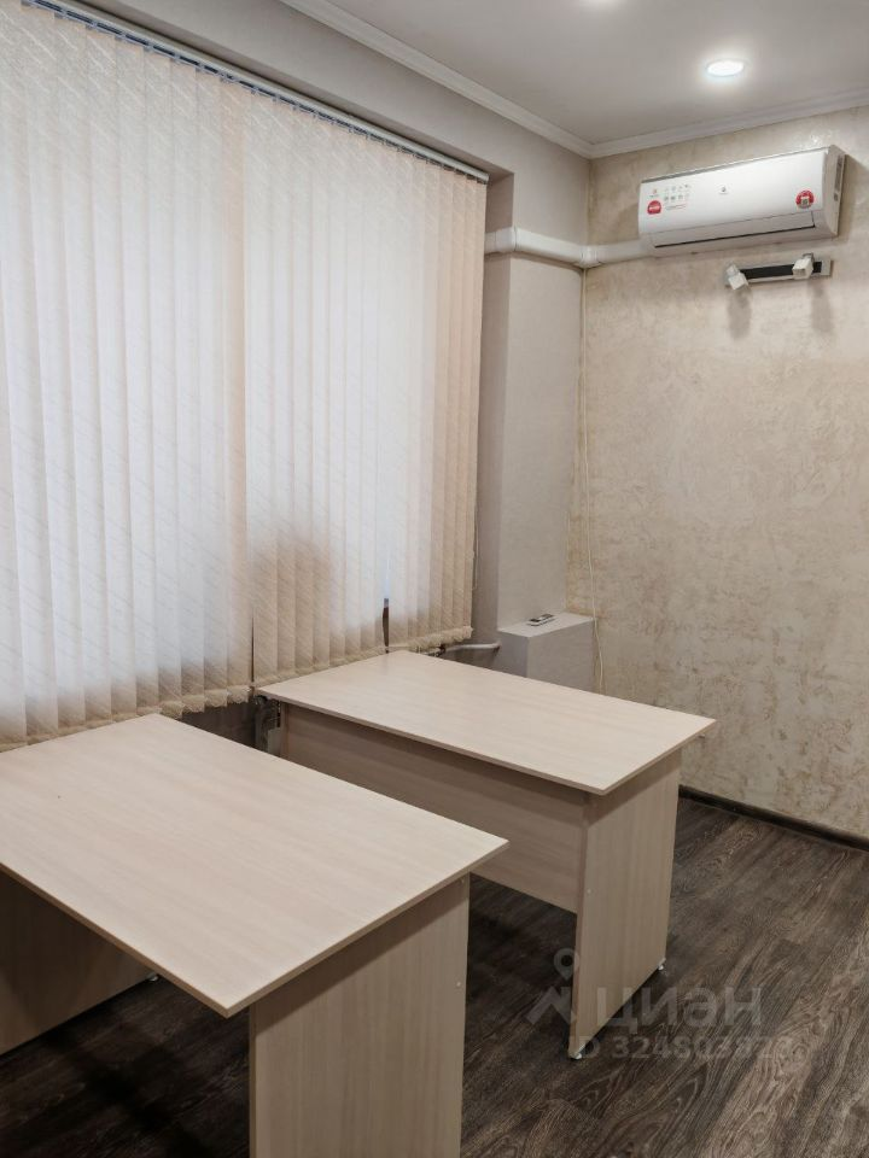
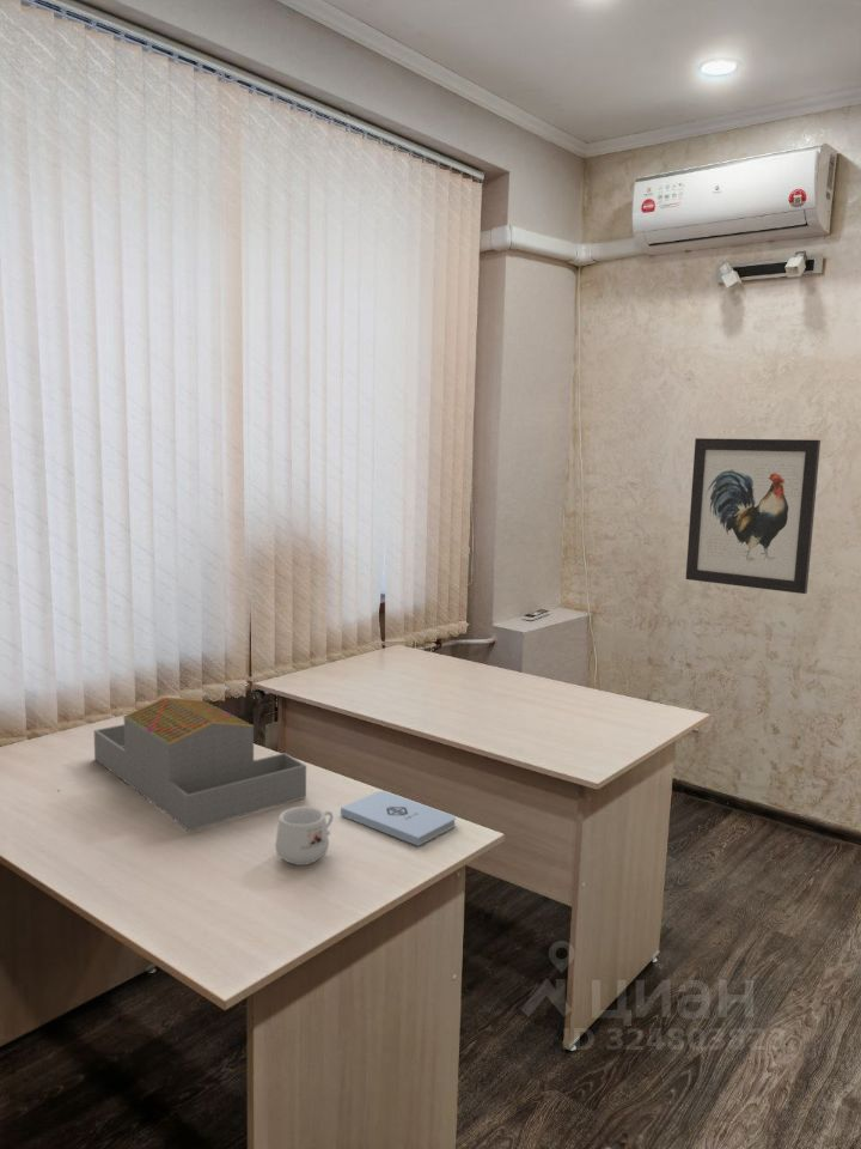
+ architectural model [93,697,307,832]
+ notepad [340,790,457,847]
+ mug [274,805,335,867]
+ wall art [684,437,822,595]
